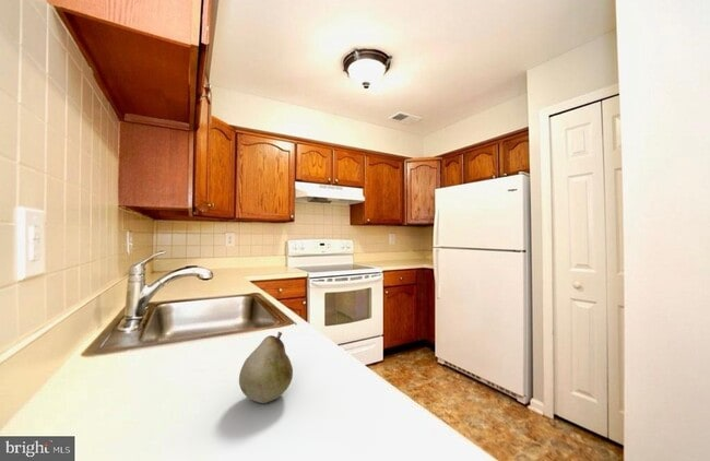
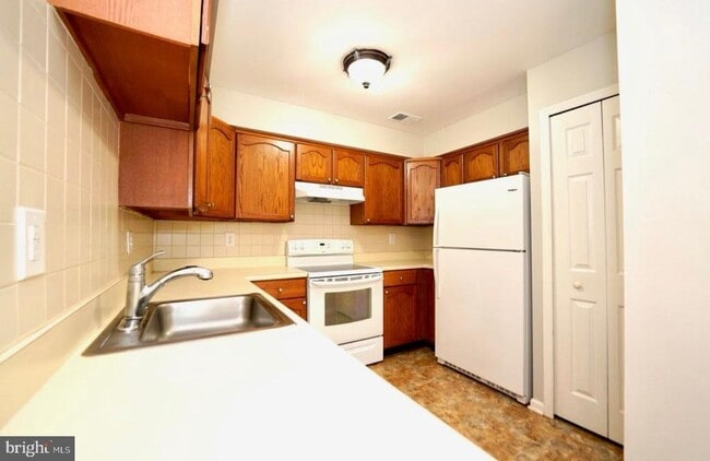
- fruit [238,331,294,404]
